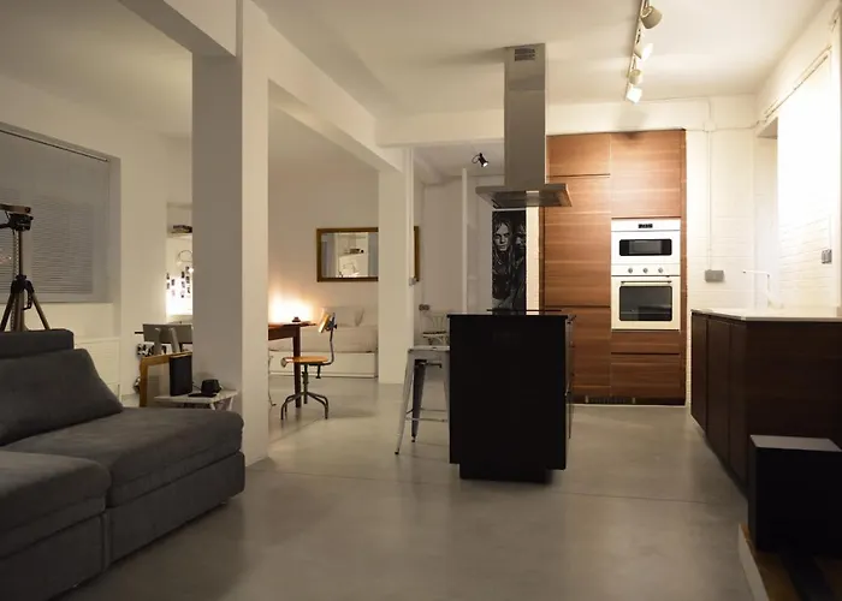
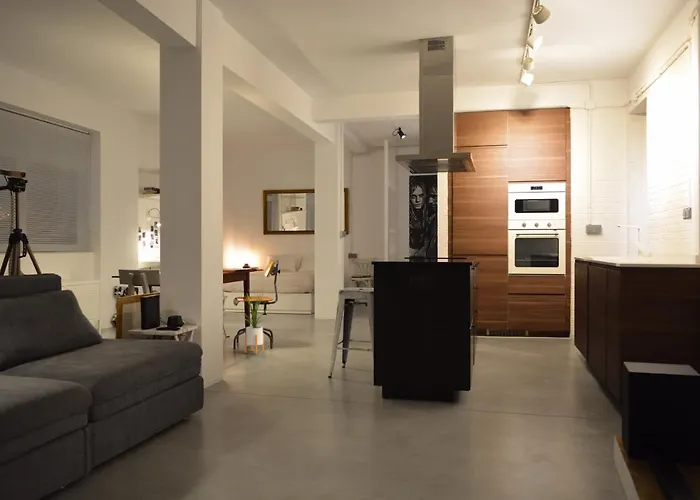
+ house plant [236,288,273,355]
